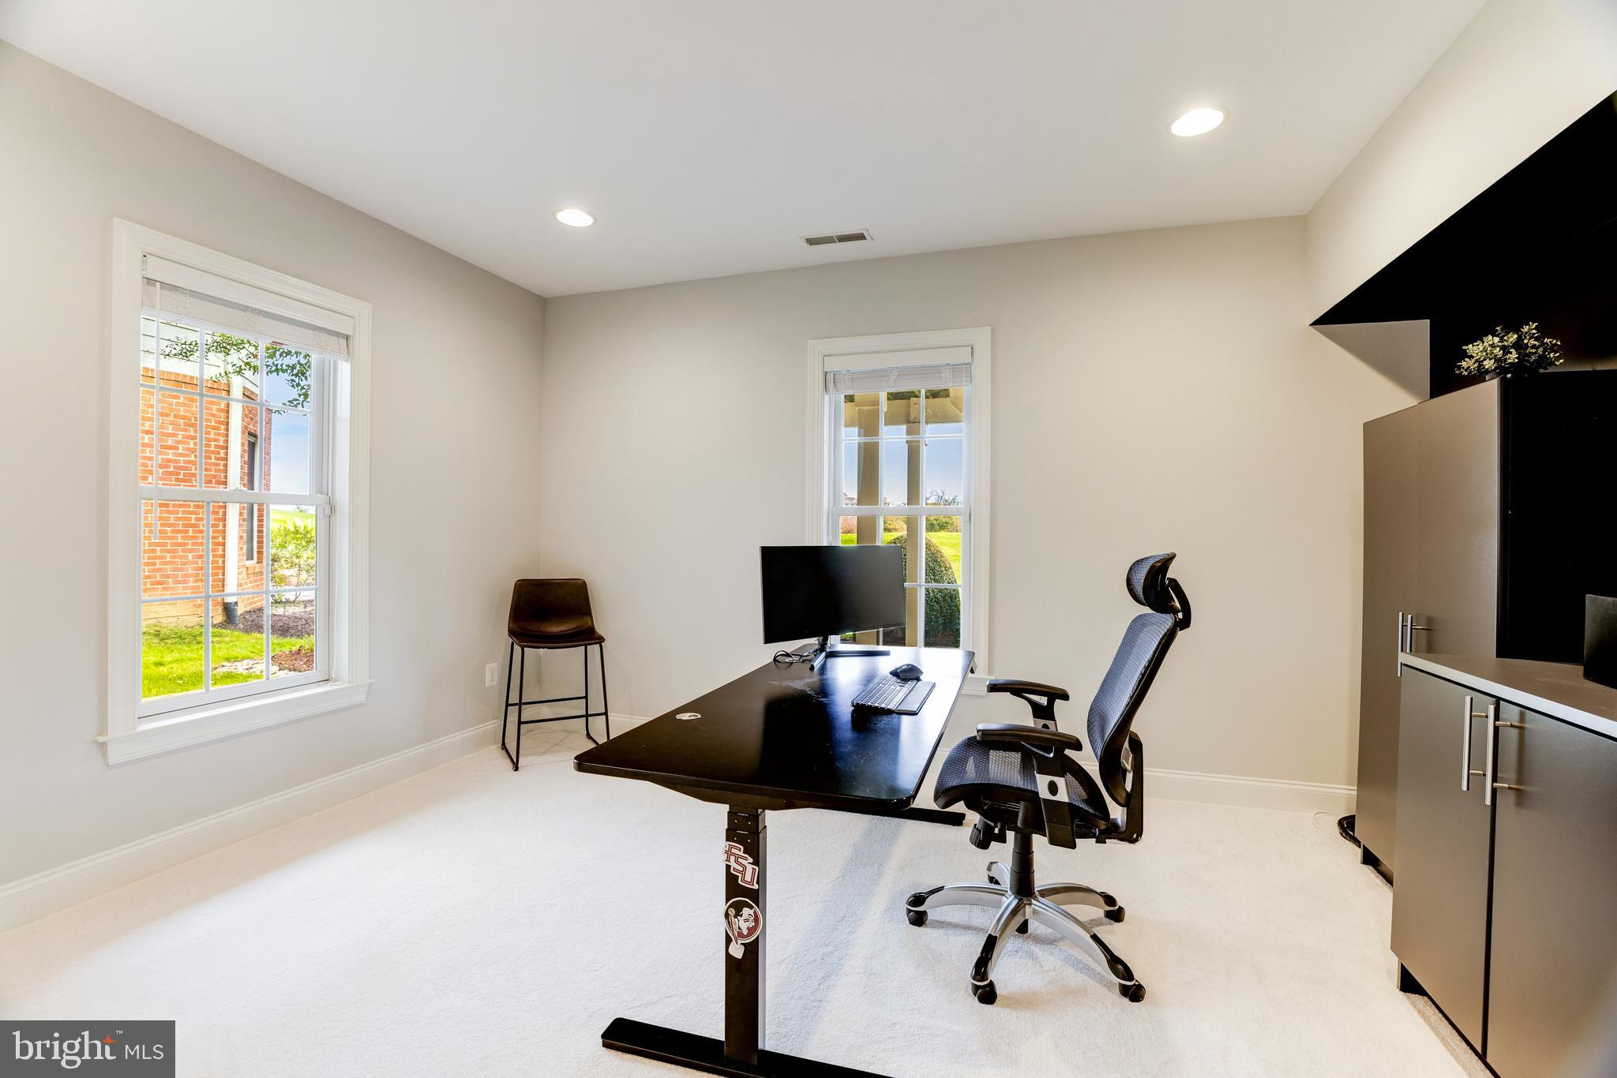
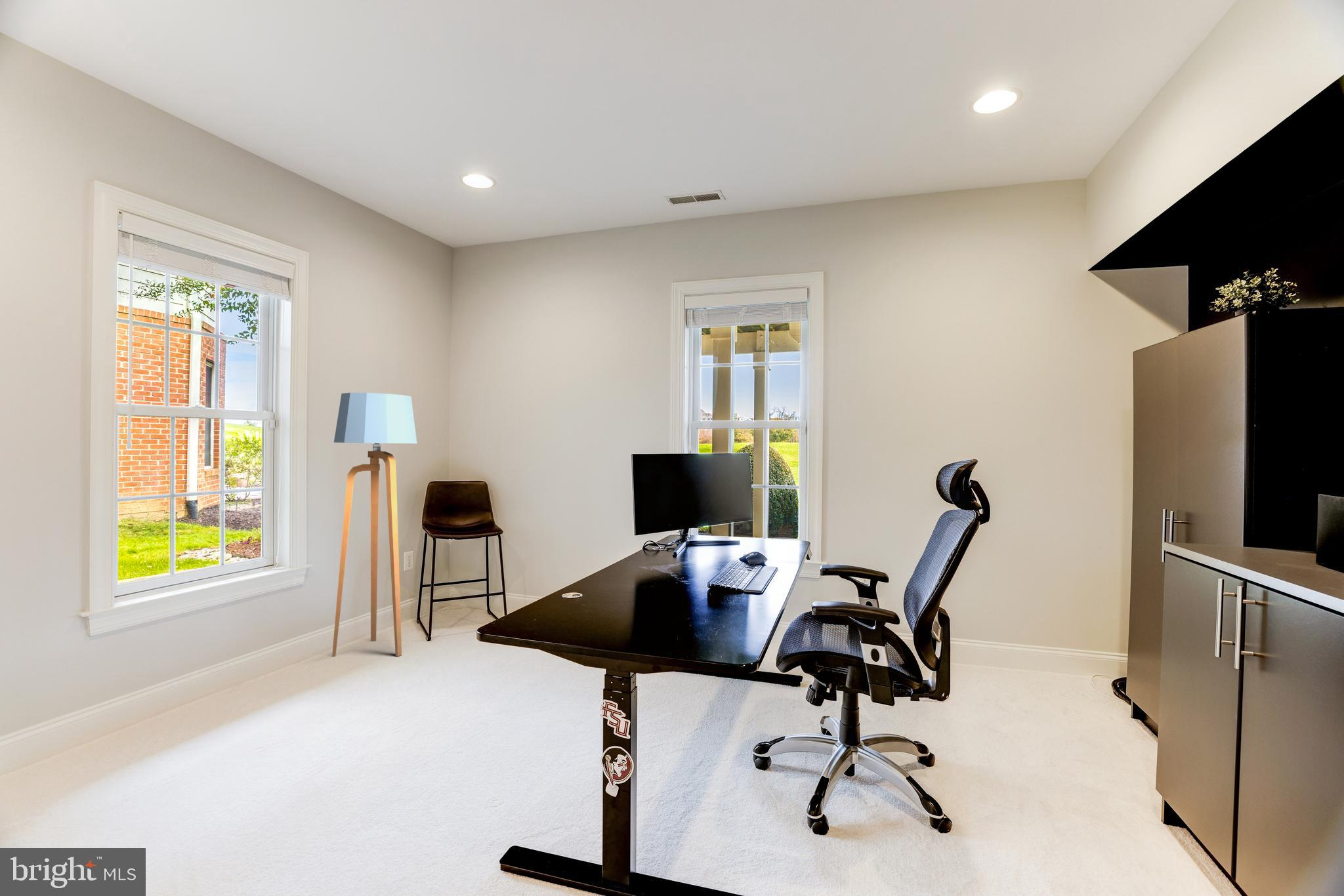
+ floor lamp [331,392,417,657]
